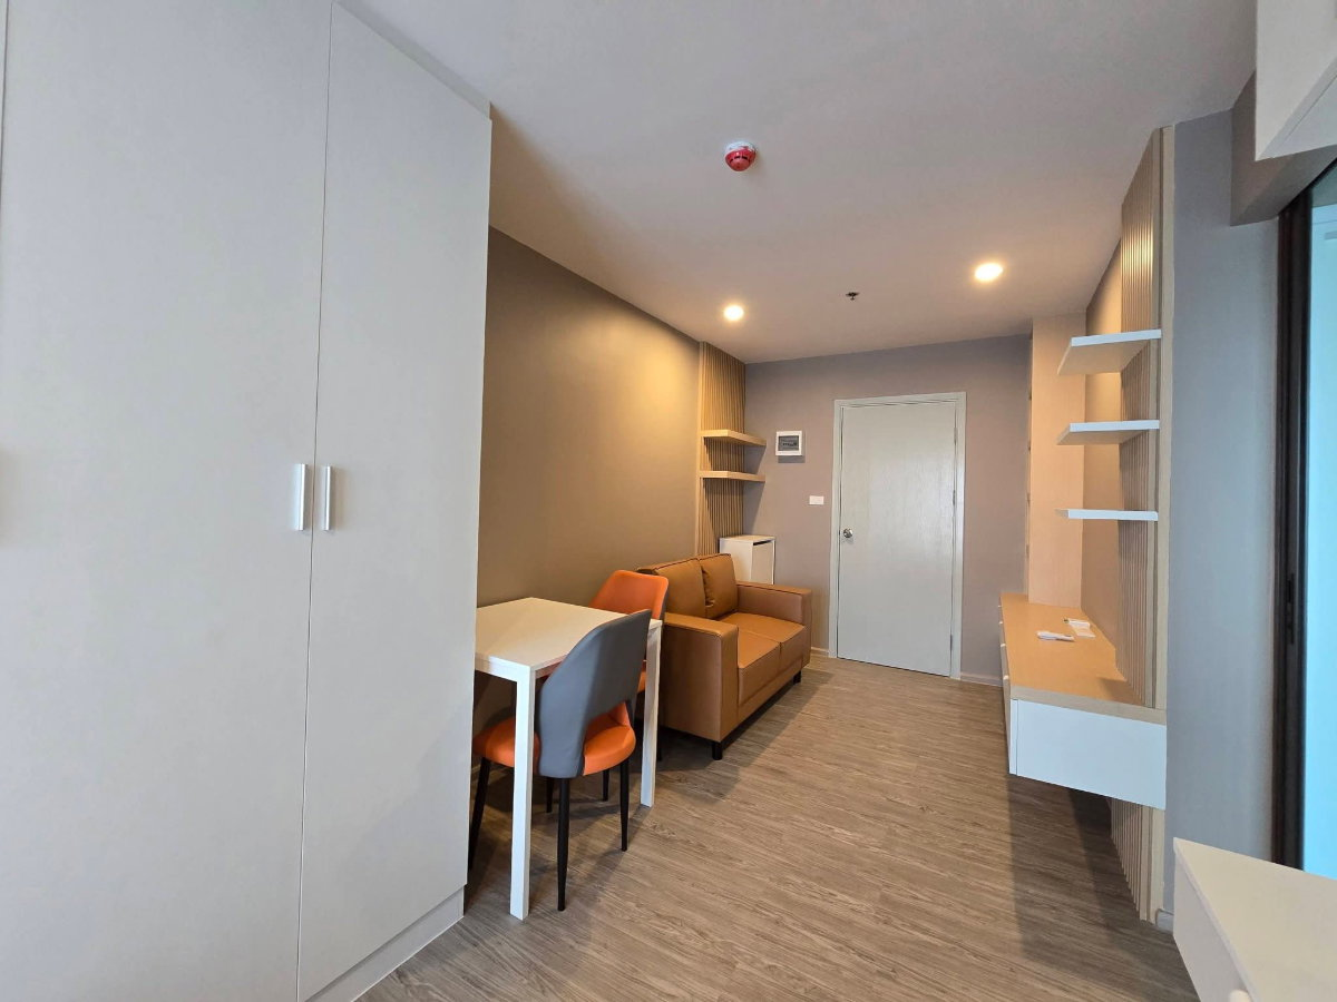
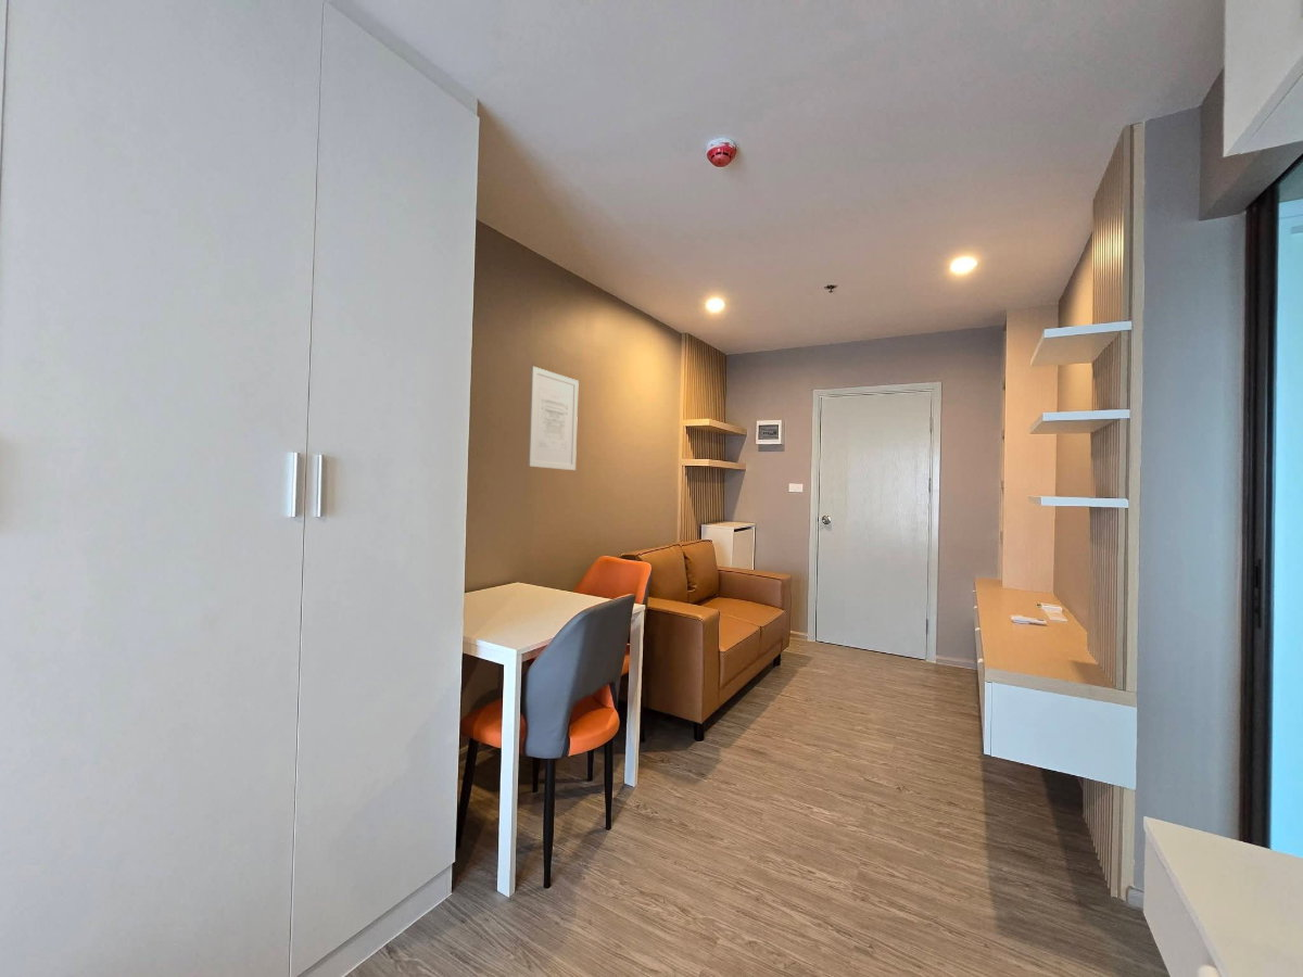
+ wall art [528,366,580,471]
